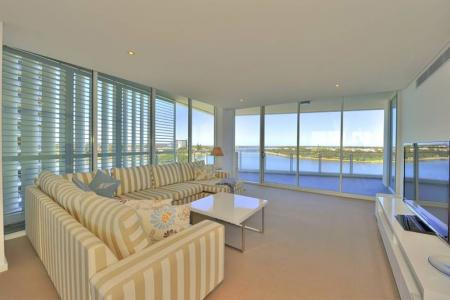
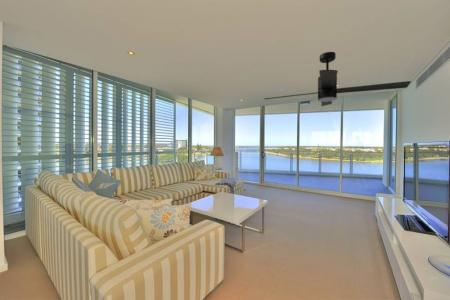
+ electric fan [262,51,412,107]
